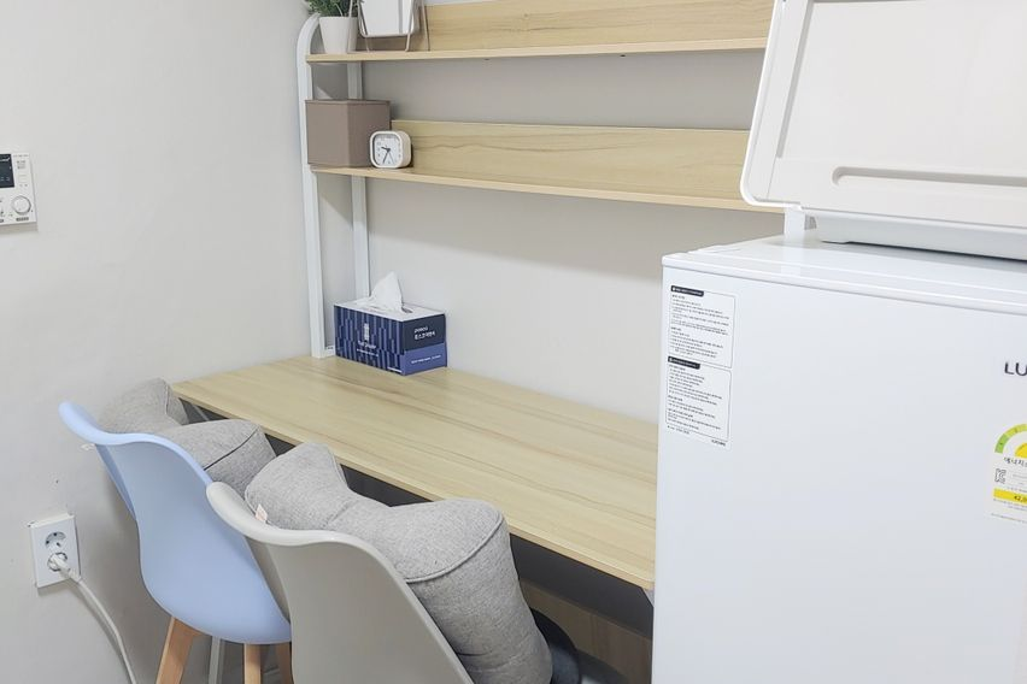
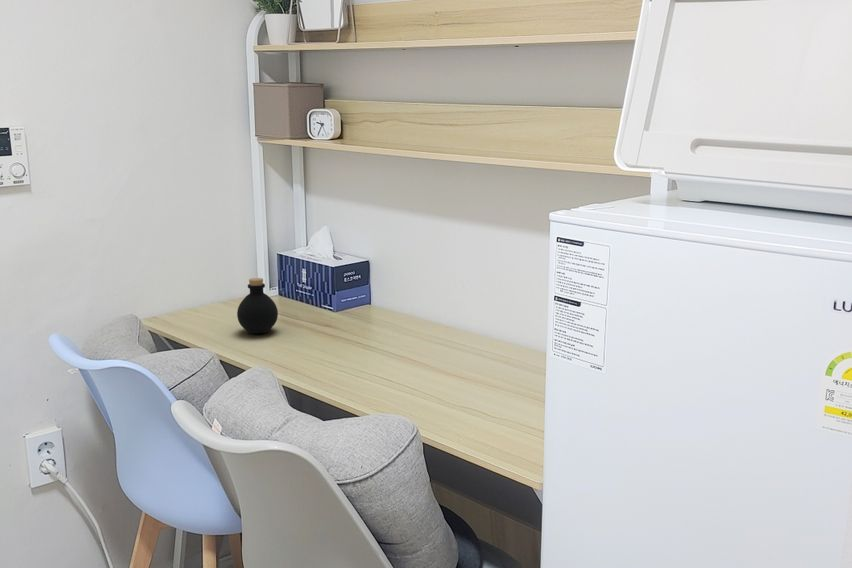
+ bottle [236,277,279,335]
